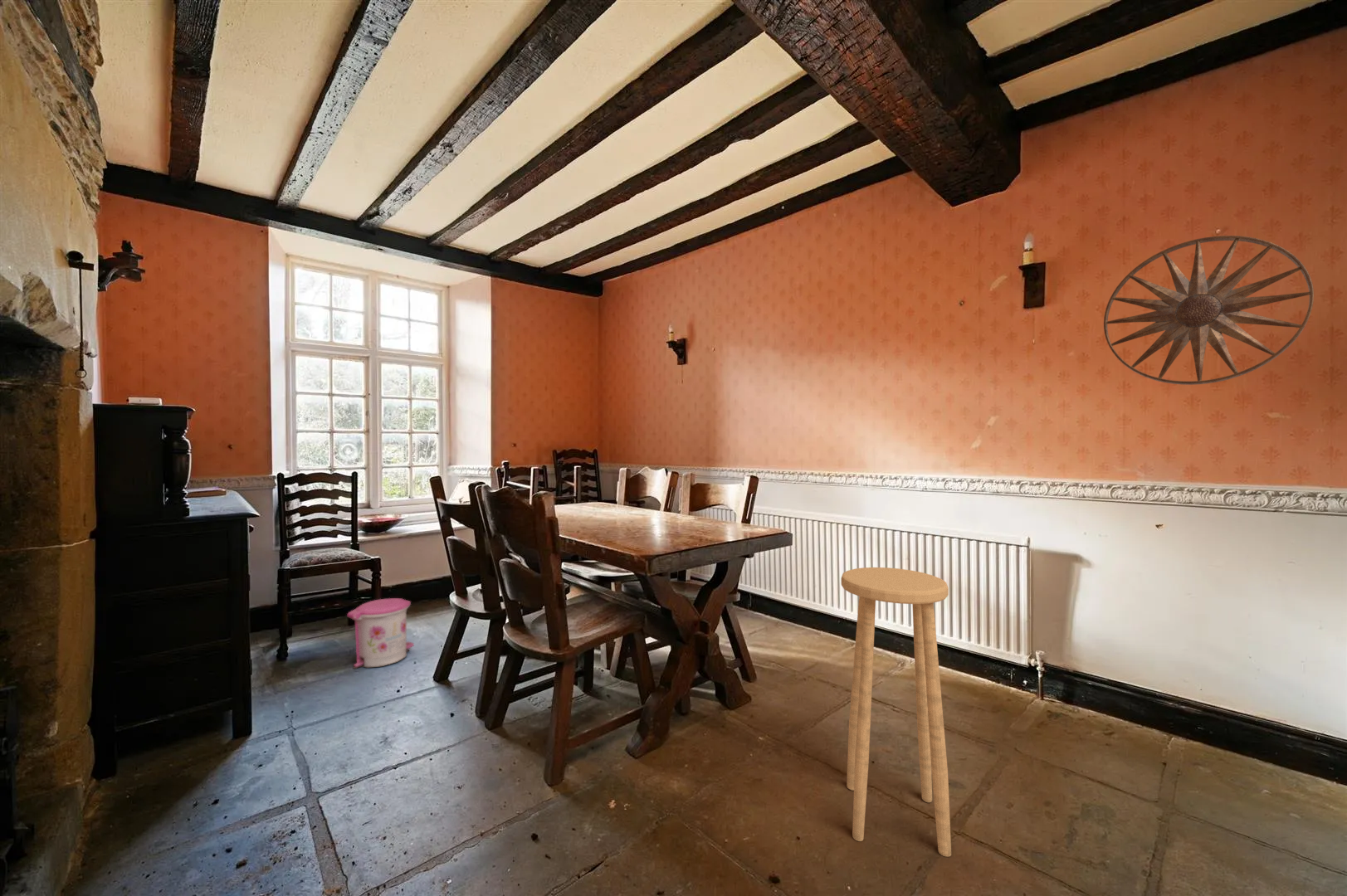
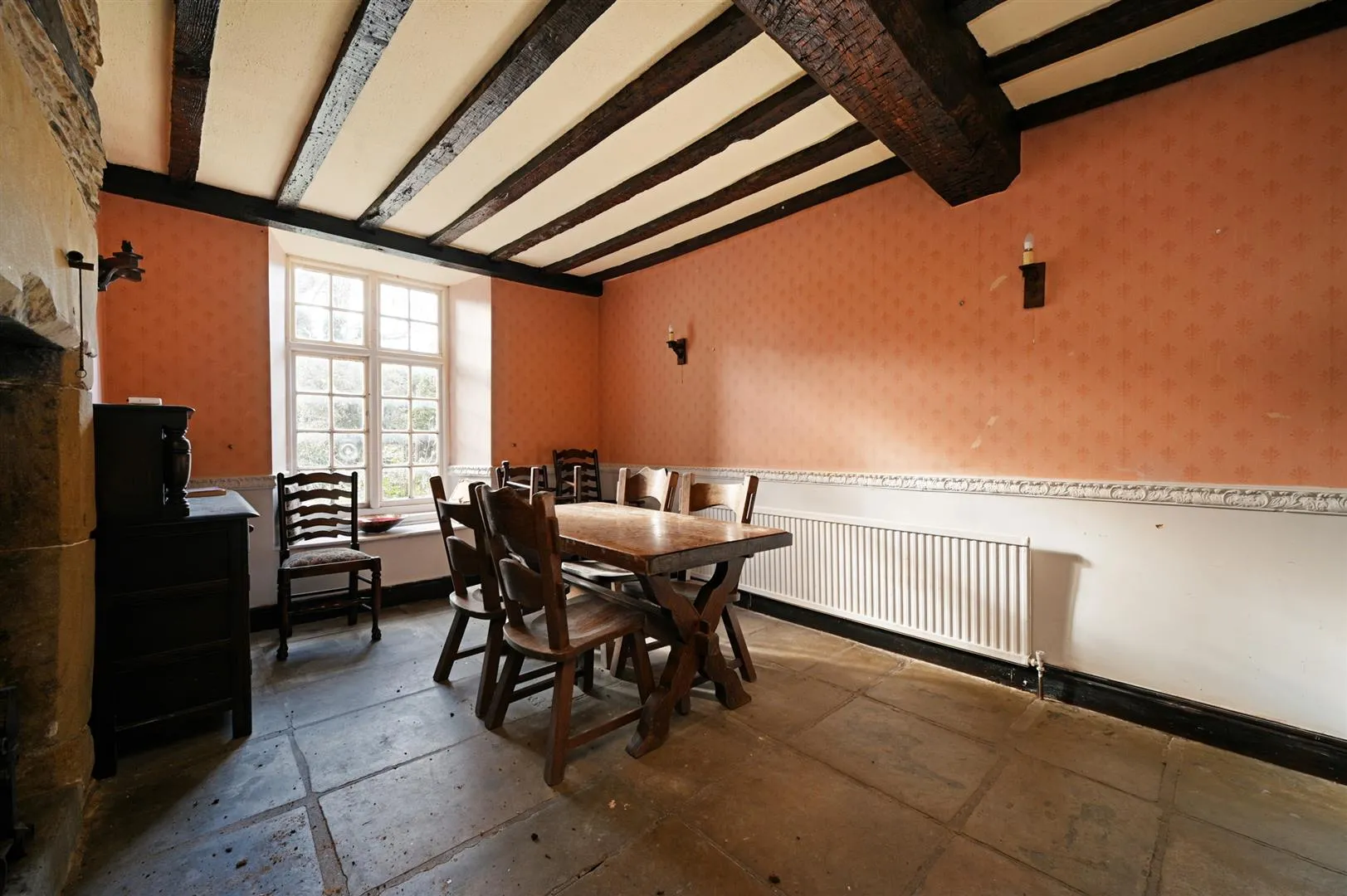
- trash can [346,597,415,670]
- wall art [1103,235,1315,386]
- stool [841,567,952,858]
